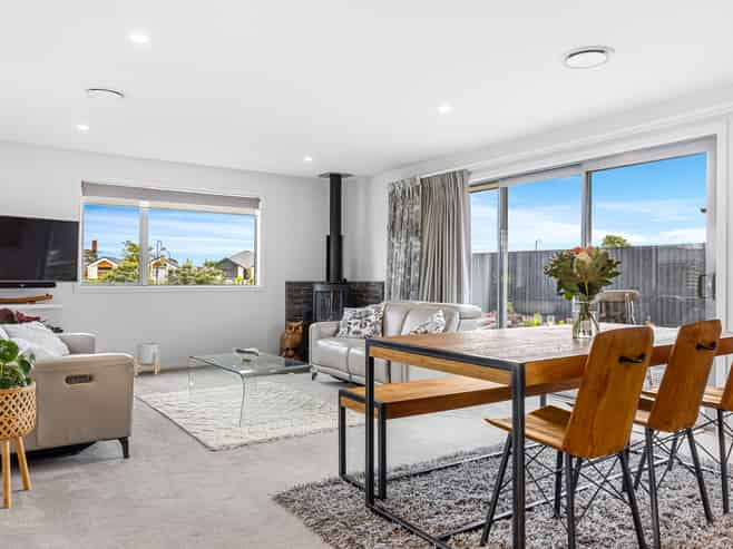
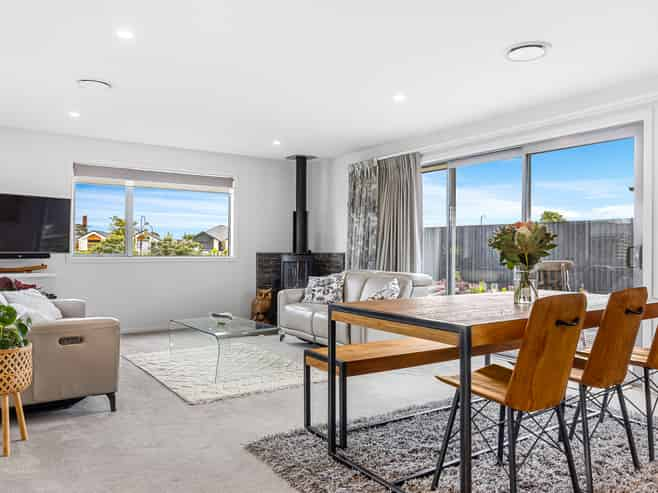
- planter [134,342,160,376]
